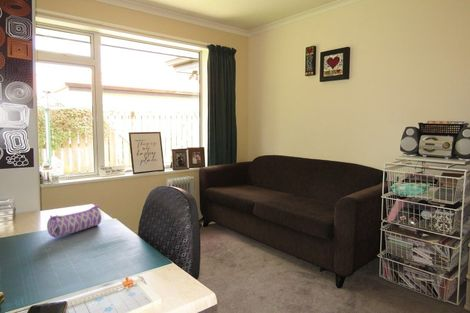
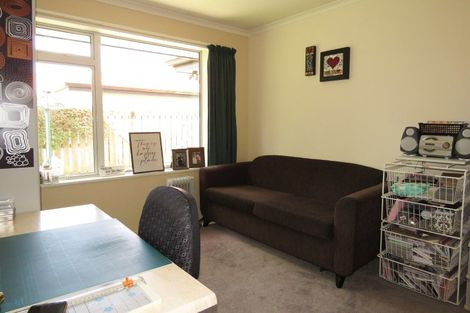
- pencil case [46,204,102,239]
